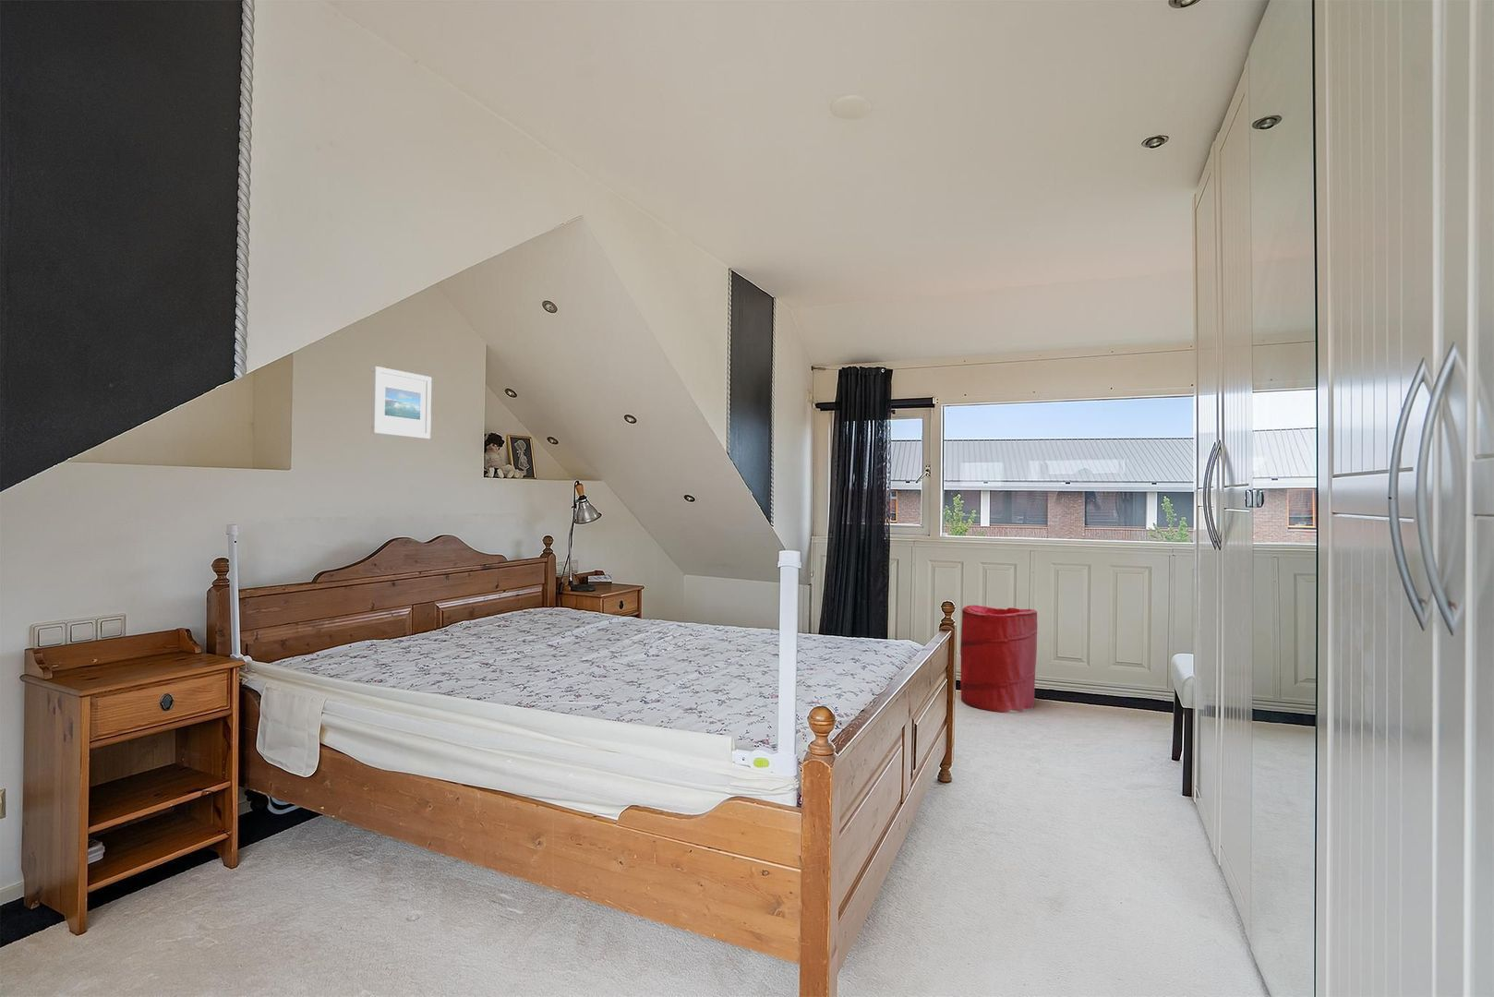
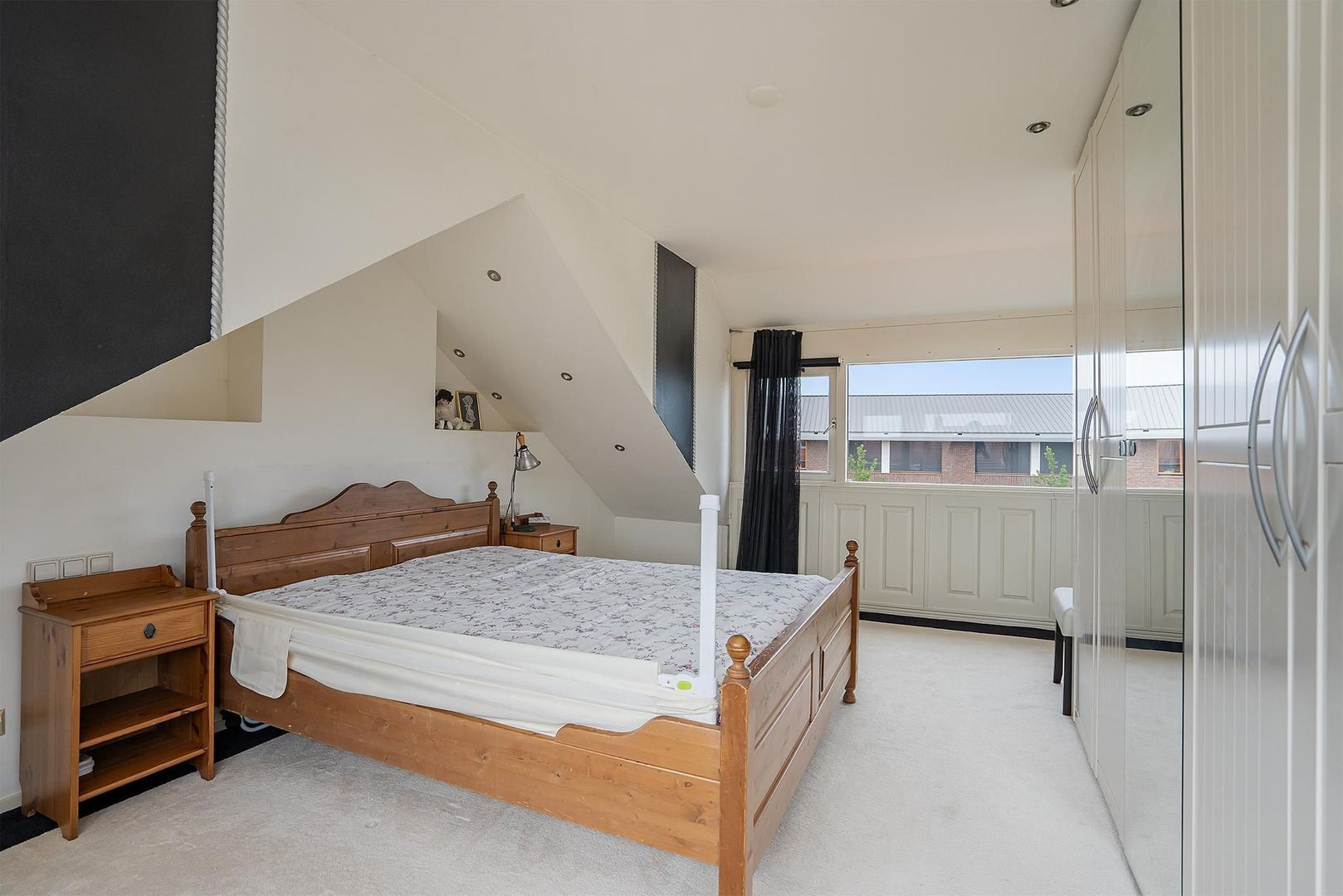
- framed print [370,366,432,441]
- laundry hamper [959,604,1039,713]
